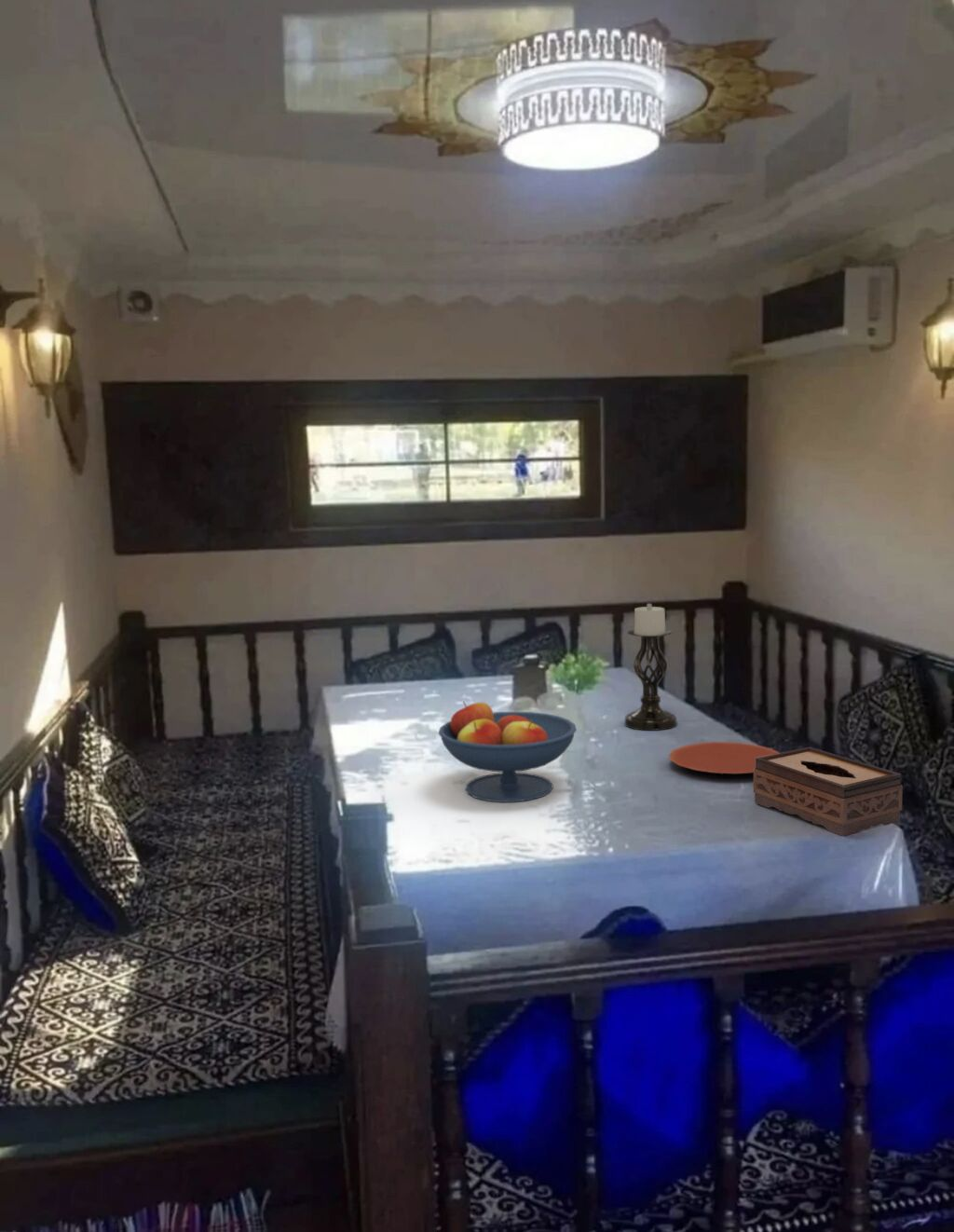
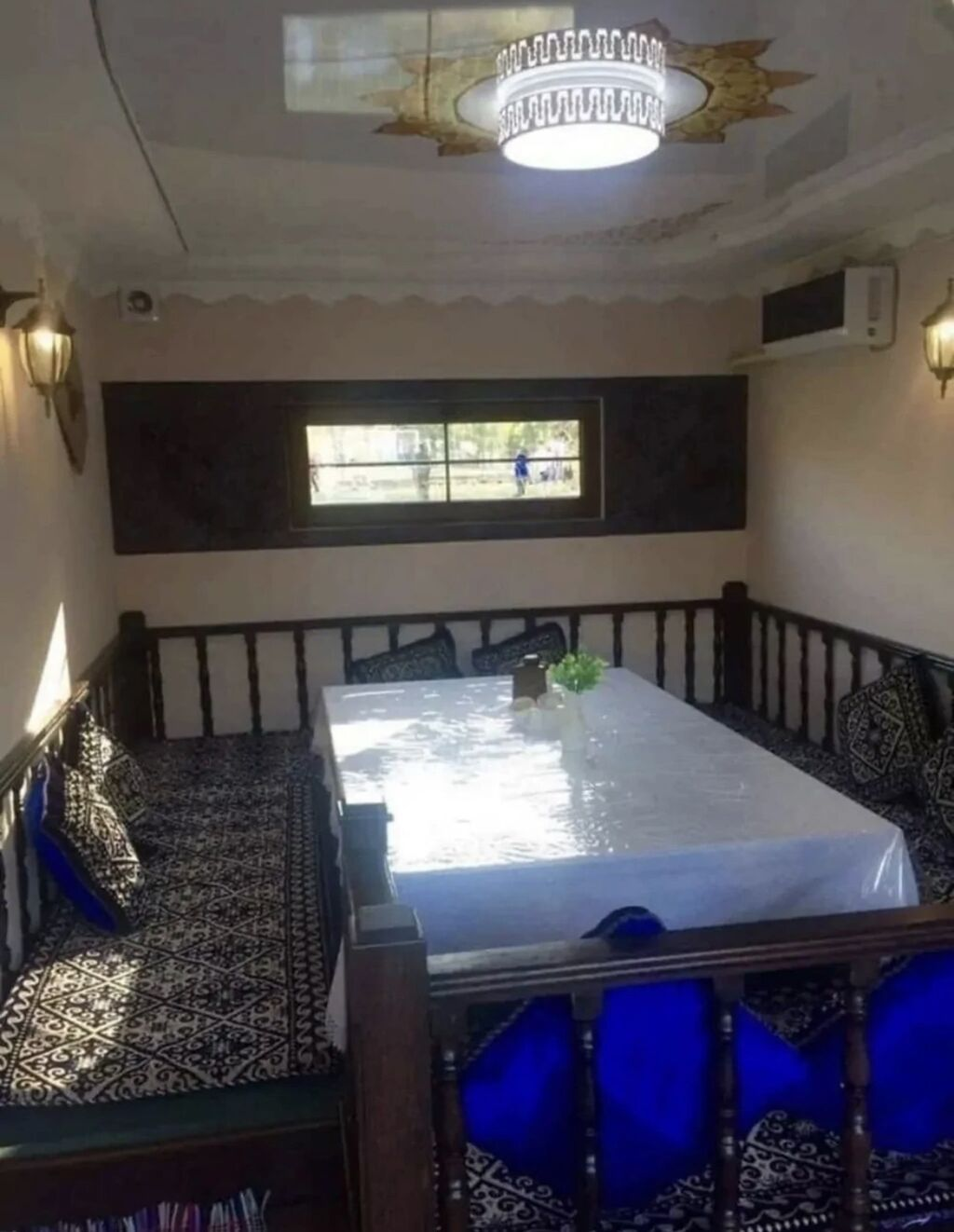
- plate [668,741,781,774]
- candle holder [623,603,678,732]
- fruit bowl [438,701,578,803]
- tissue box [753,746,904,837]
